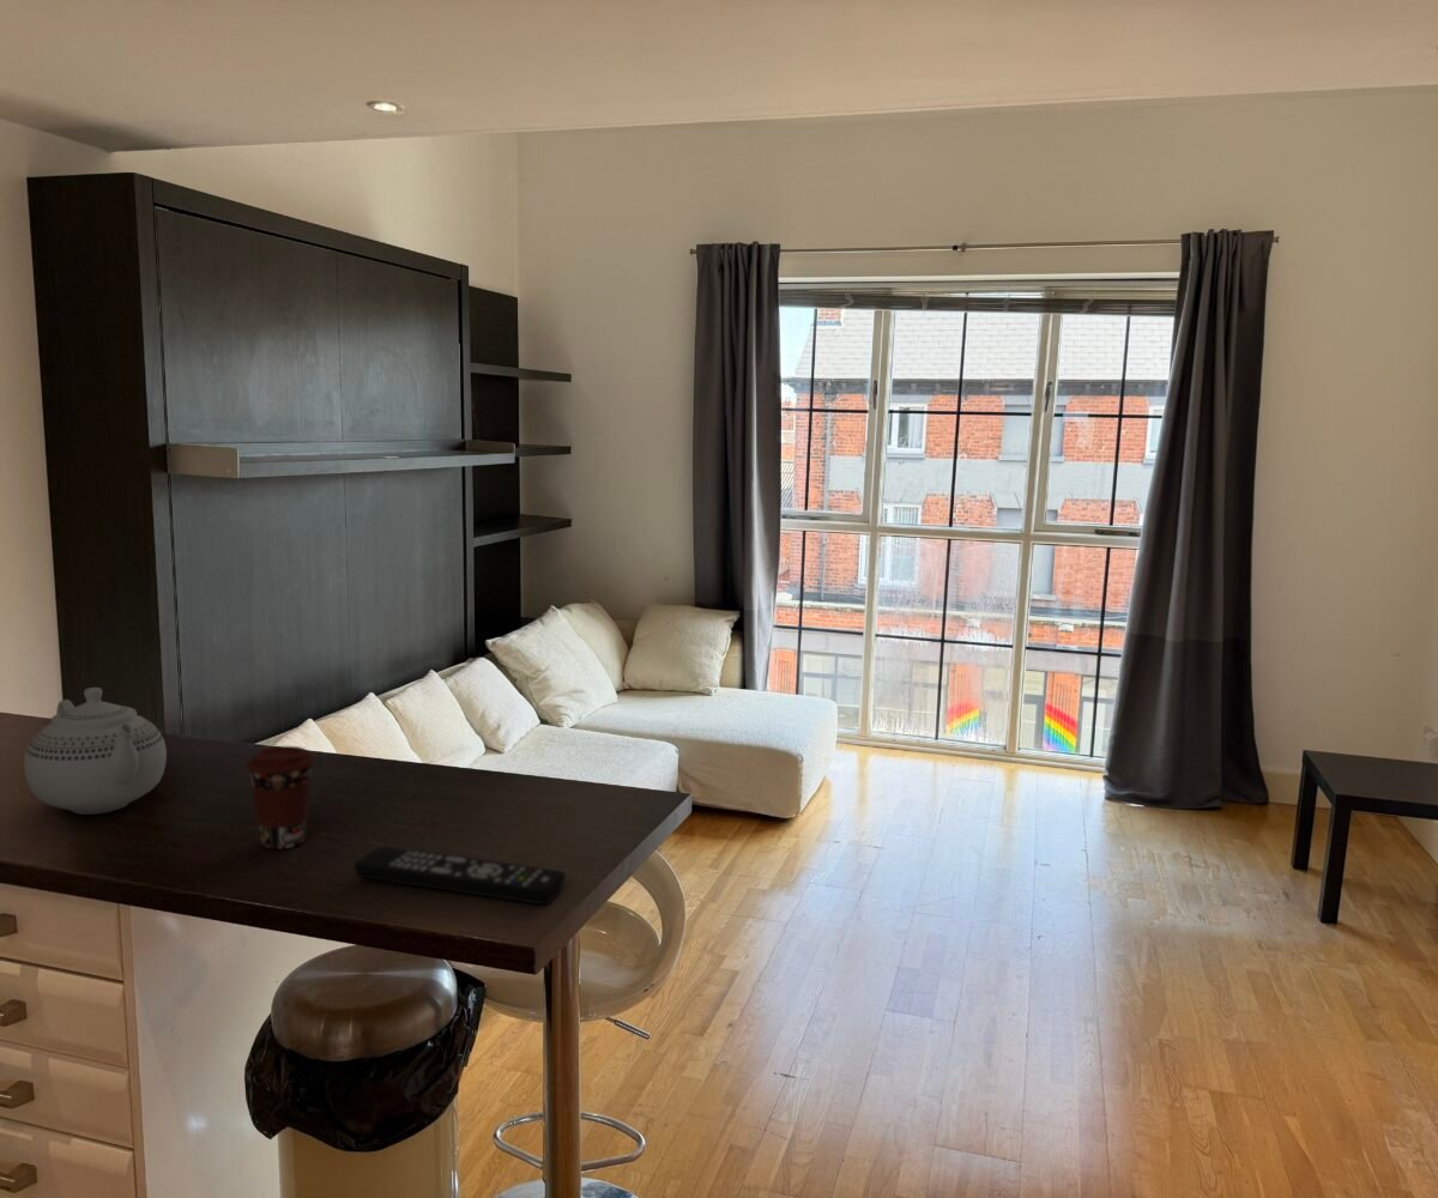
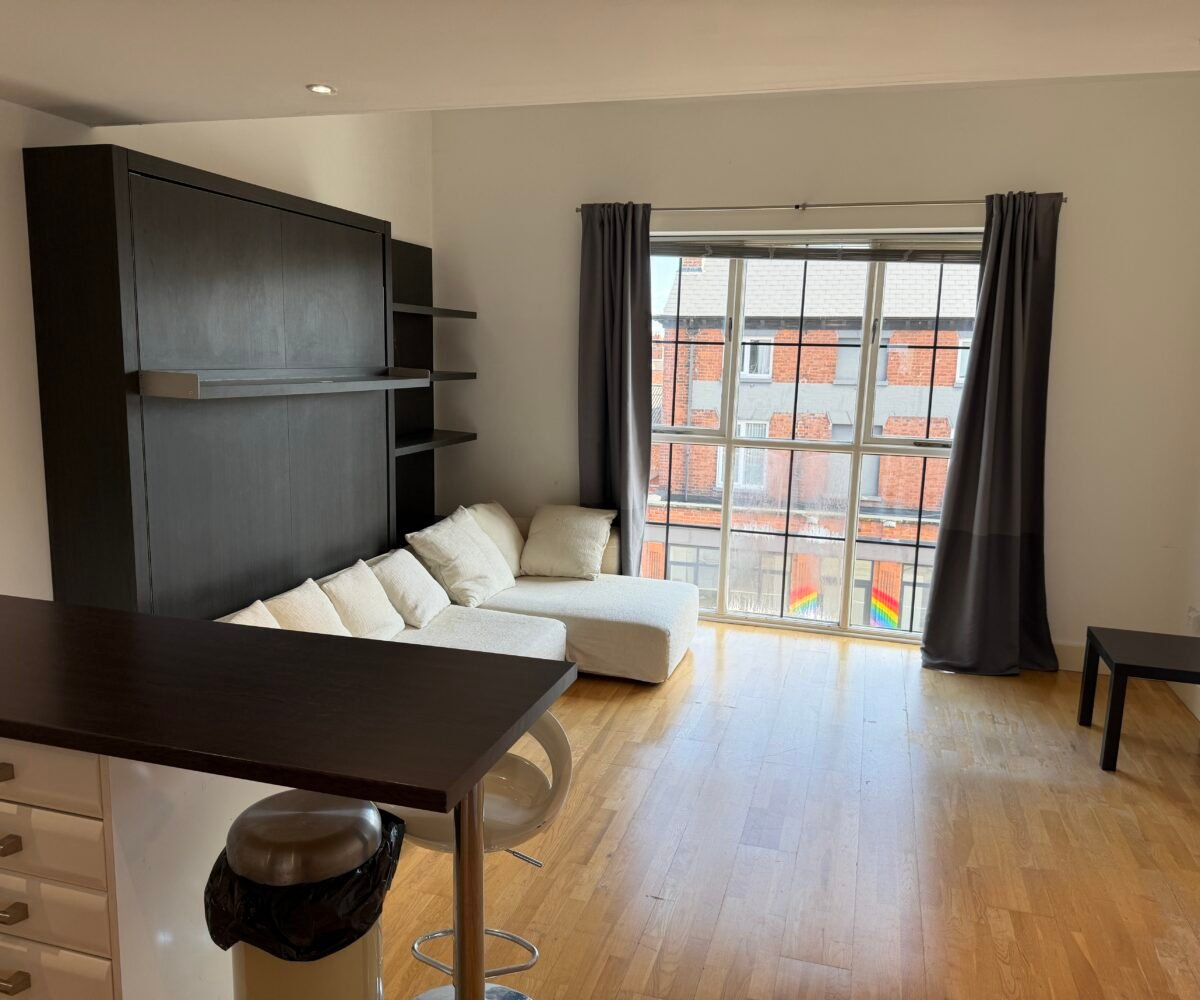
- remote control [352,846,567,906]
- coffee cup [244,745,316,851]
- teapot [23,686,168,816]
